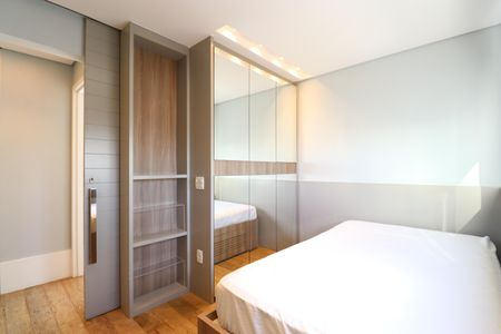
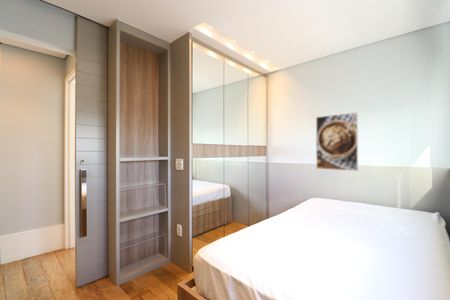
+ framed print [315,112,359,172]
